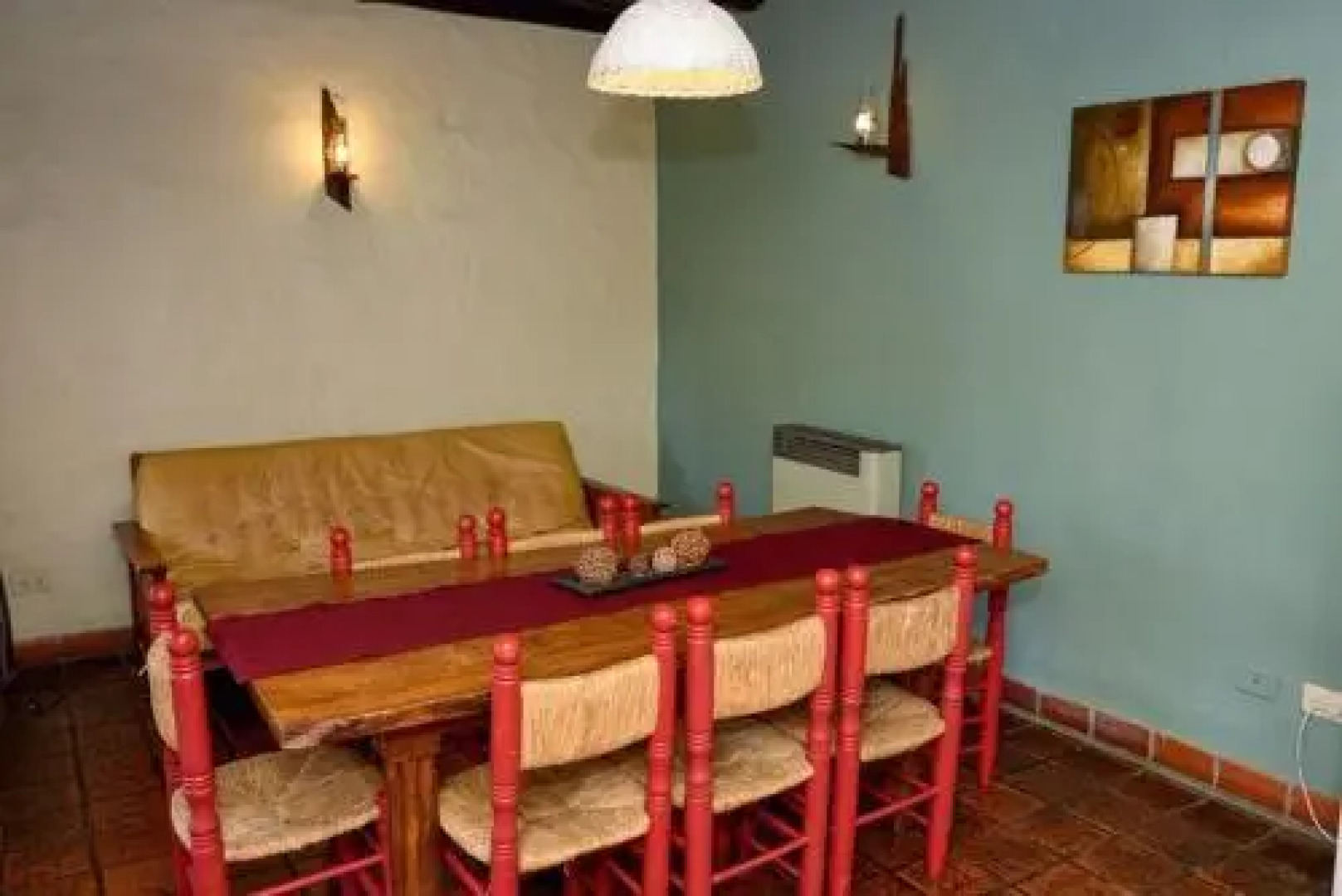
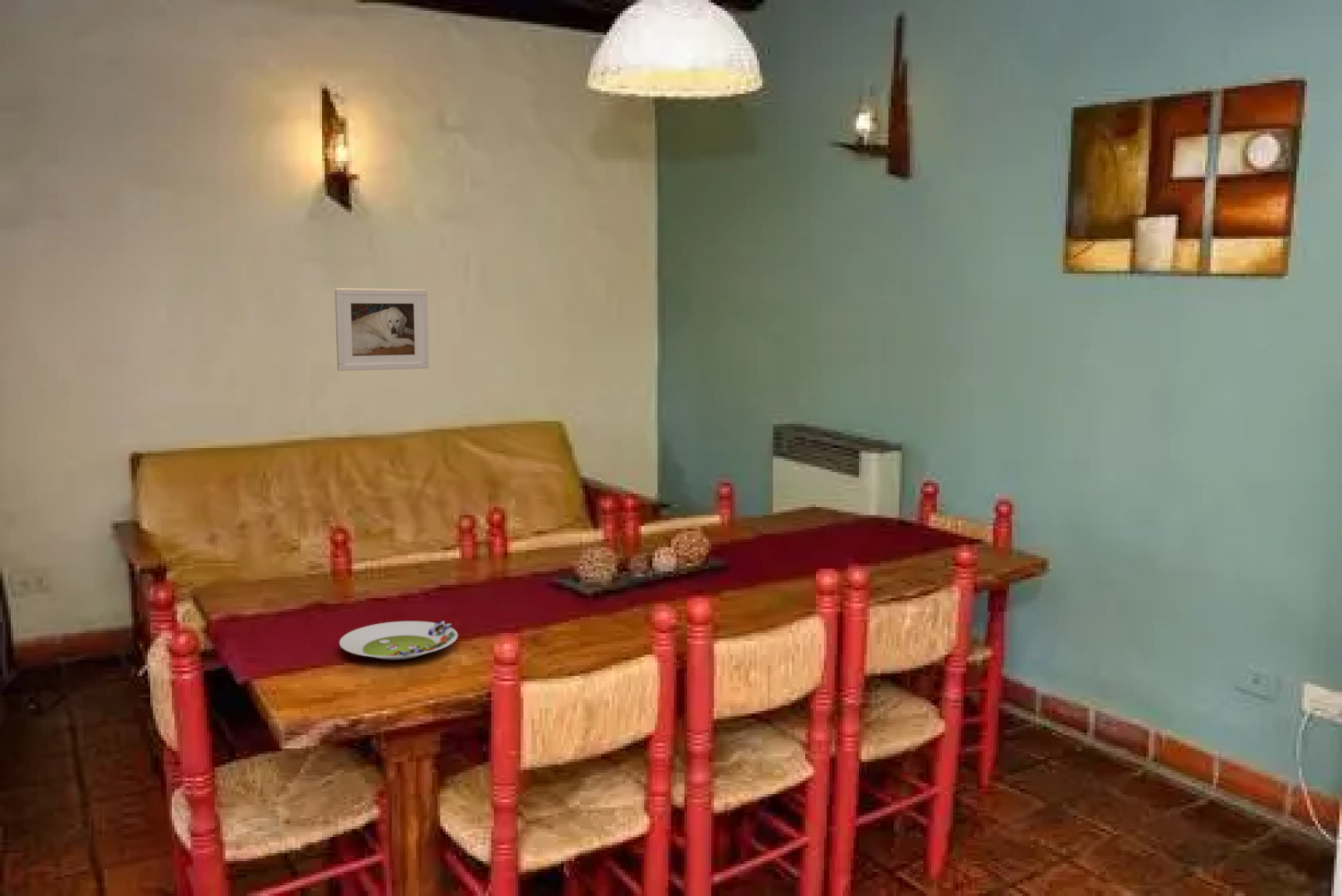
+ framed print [334,288,430,372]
+ salad plate [339,620,459,660]
